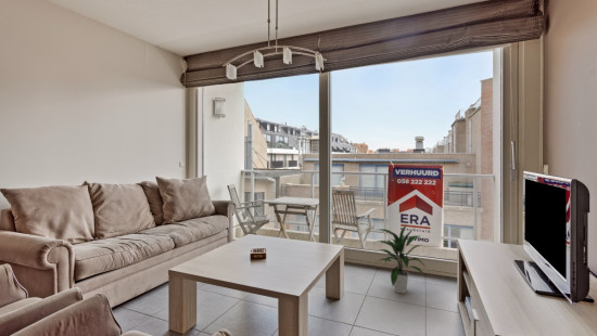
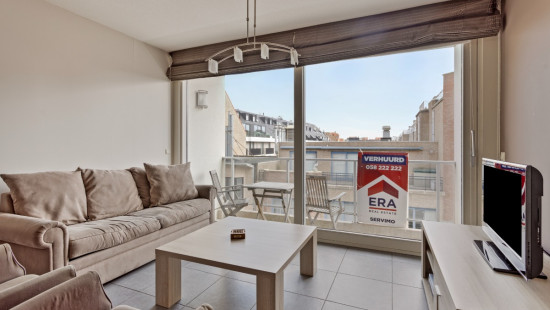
- indoor plant [374,222,425,295]
